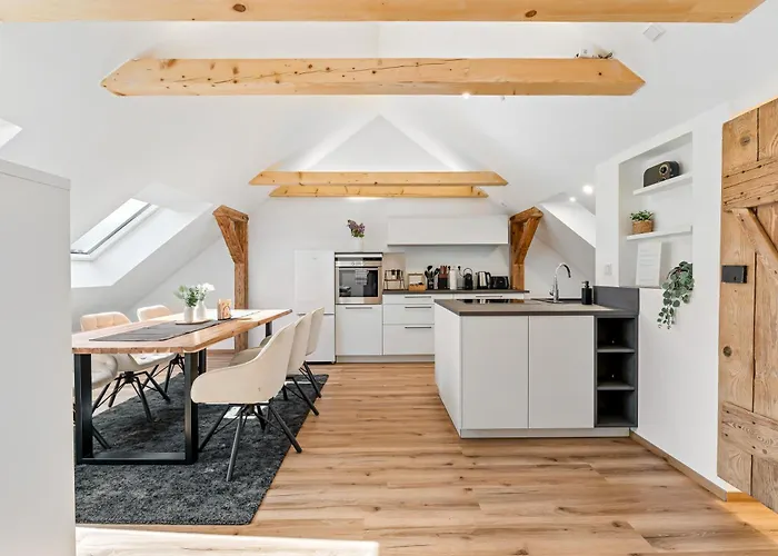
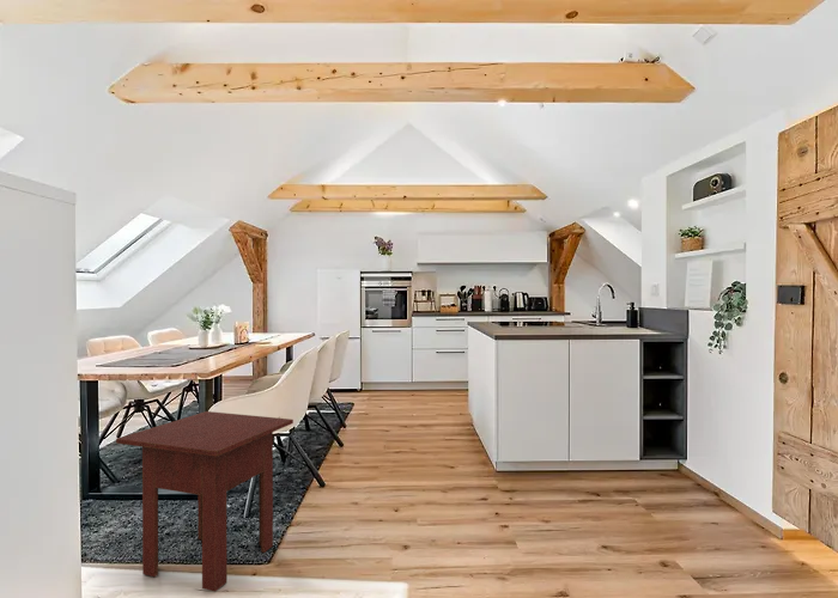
+ side table [115,410,294,592]
